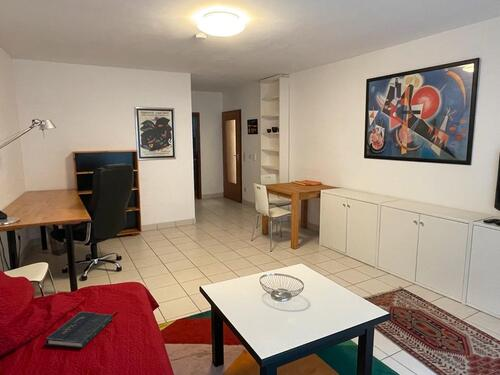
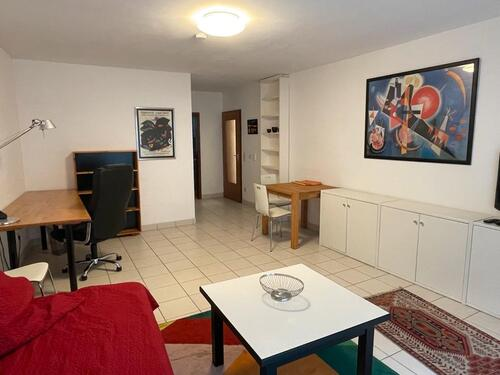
- book [45,309,119,349]
